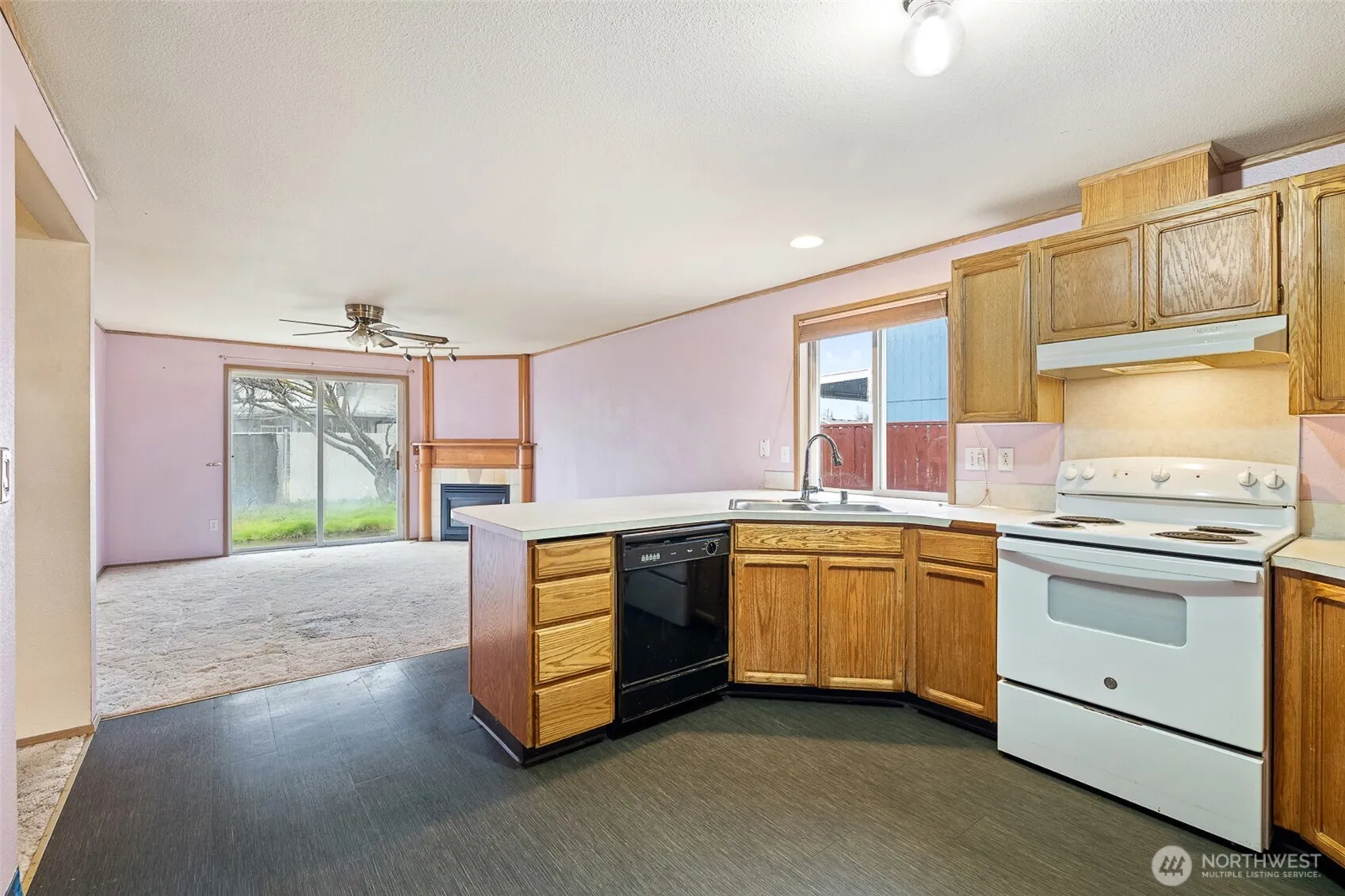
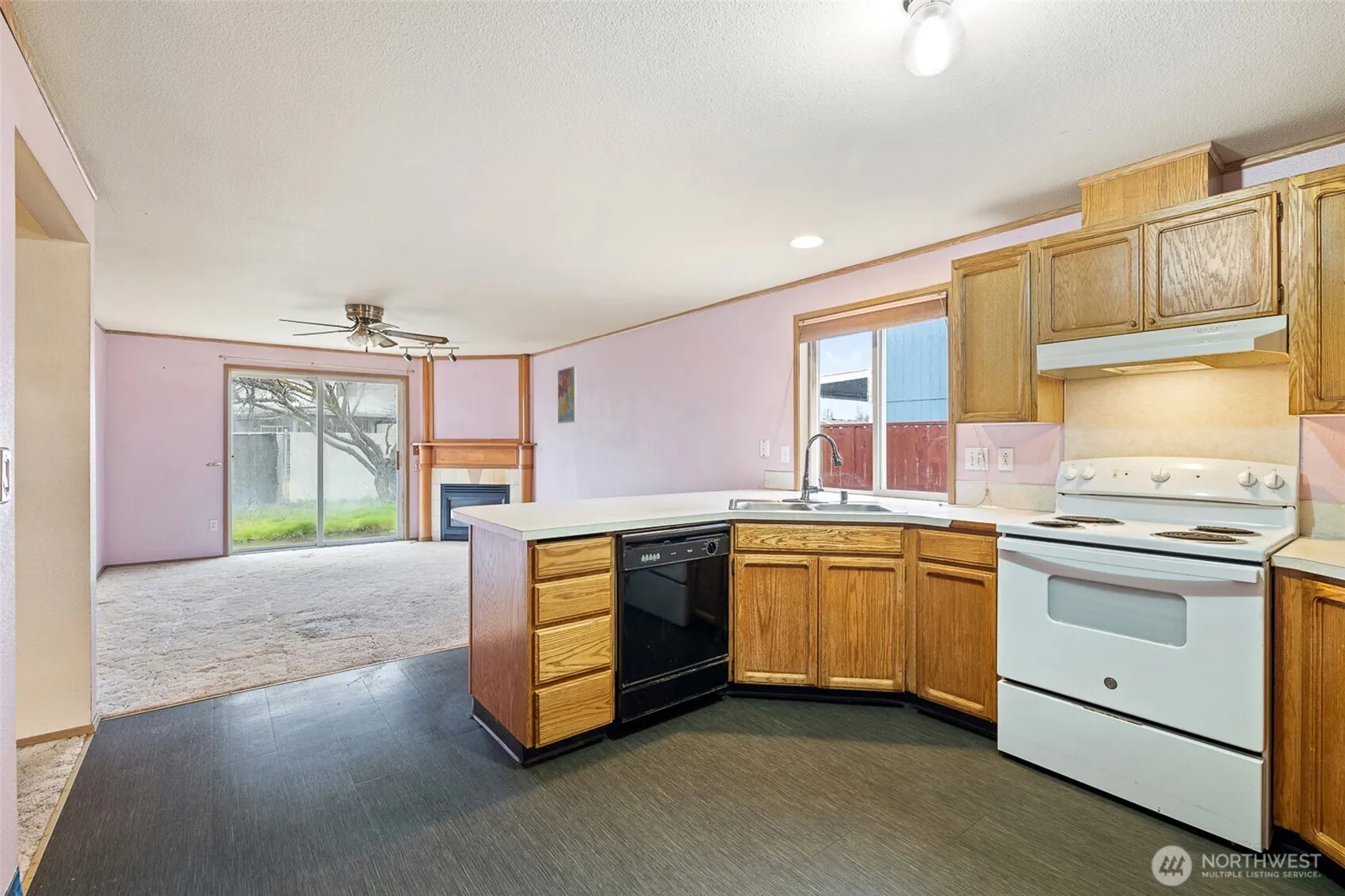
+ wall art [557,365,578,425]
